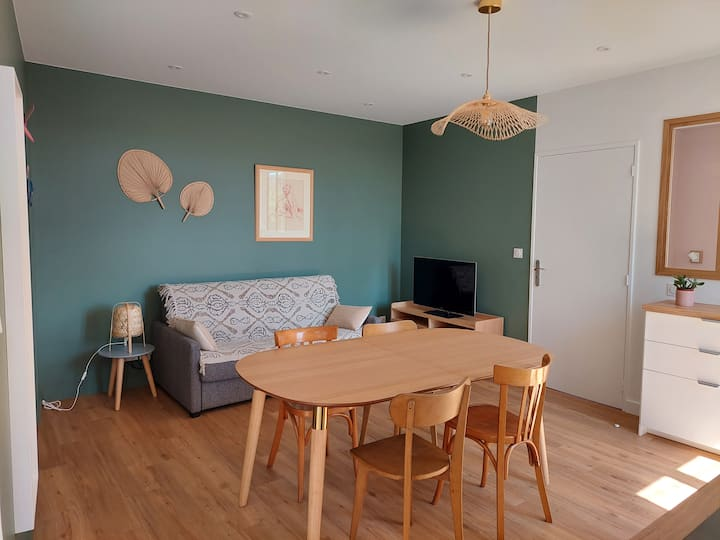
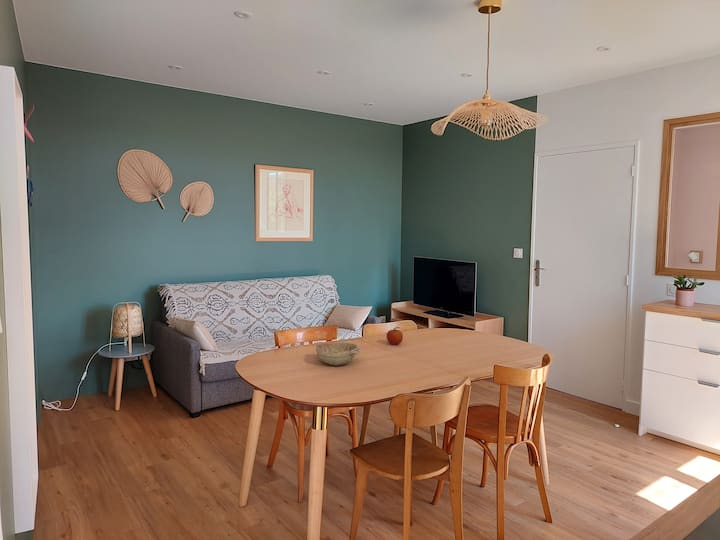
+ fruit [386,326,404,346]
+ decorative bowl [315,342,362,366]
